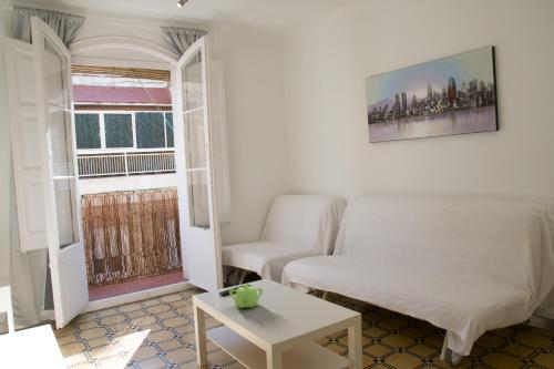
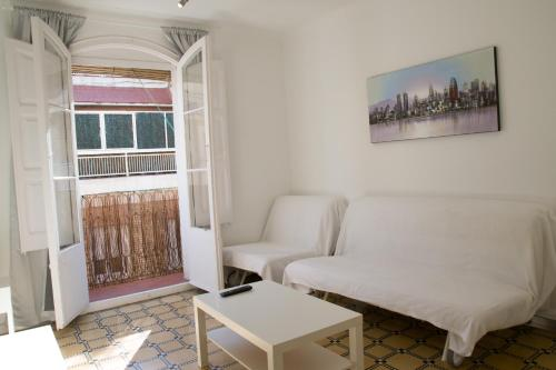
- teapot [228,284,264,309]
